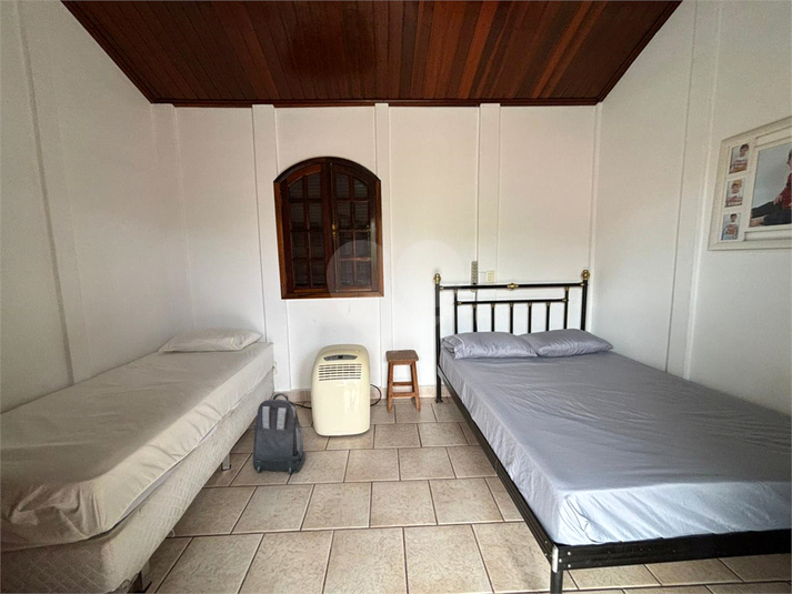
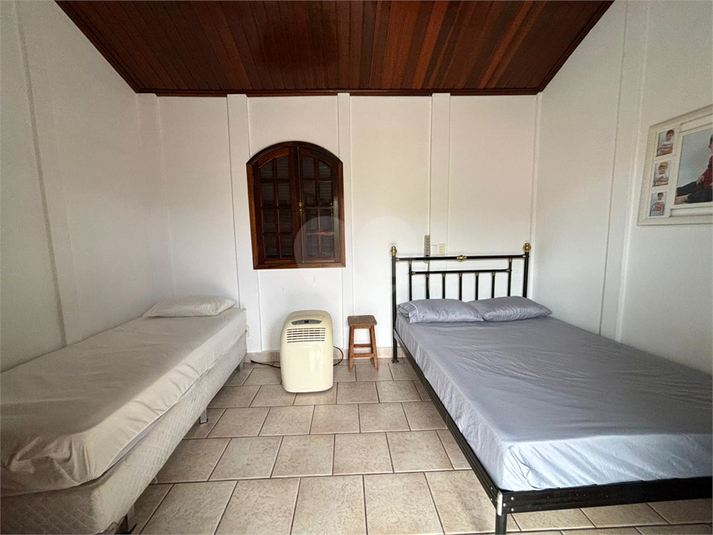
- backpack [252,392,307,475]
